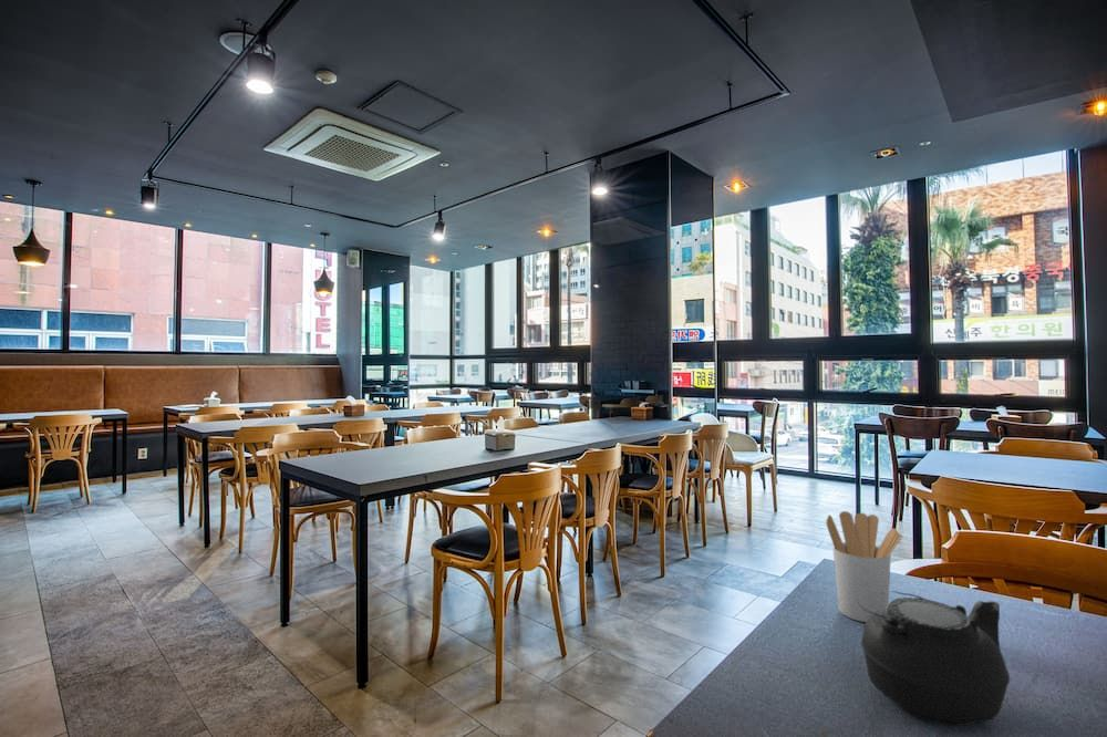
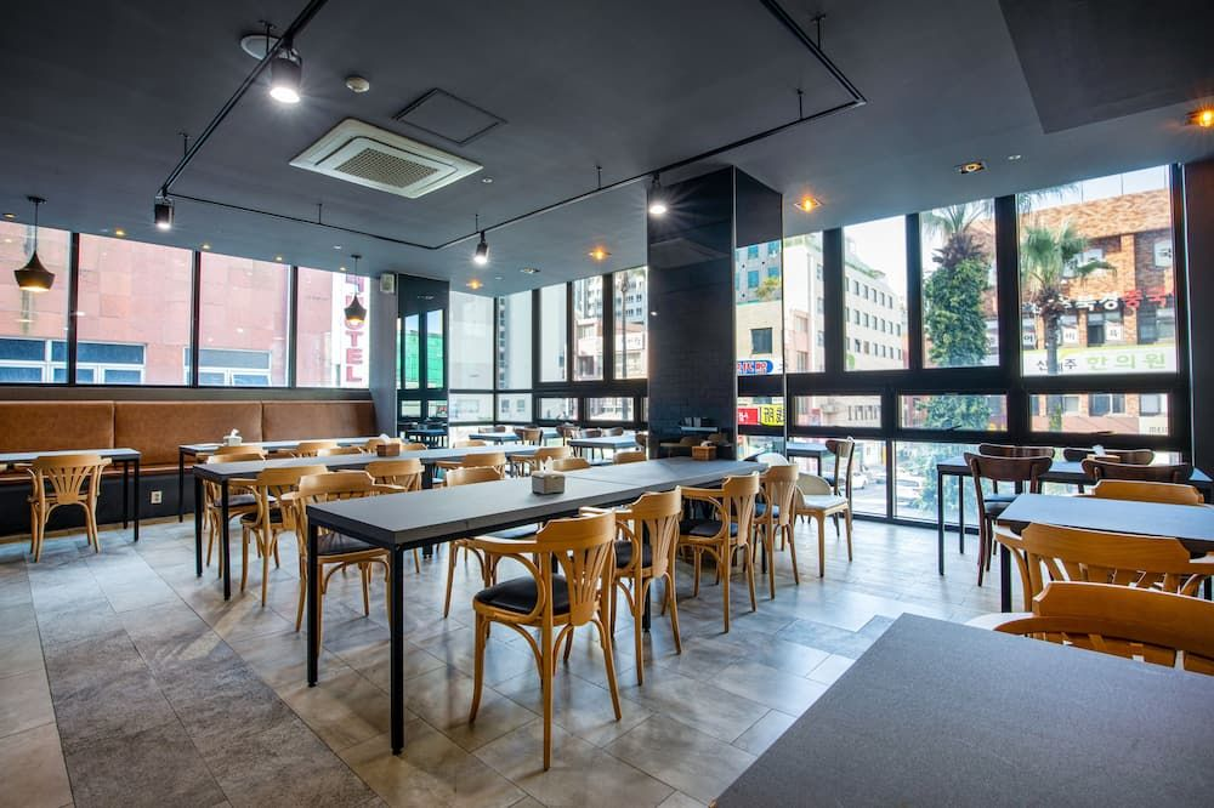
- teapot [856,590,1011,727]
- utensil holder [826,510,903,623]
